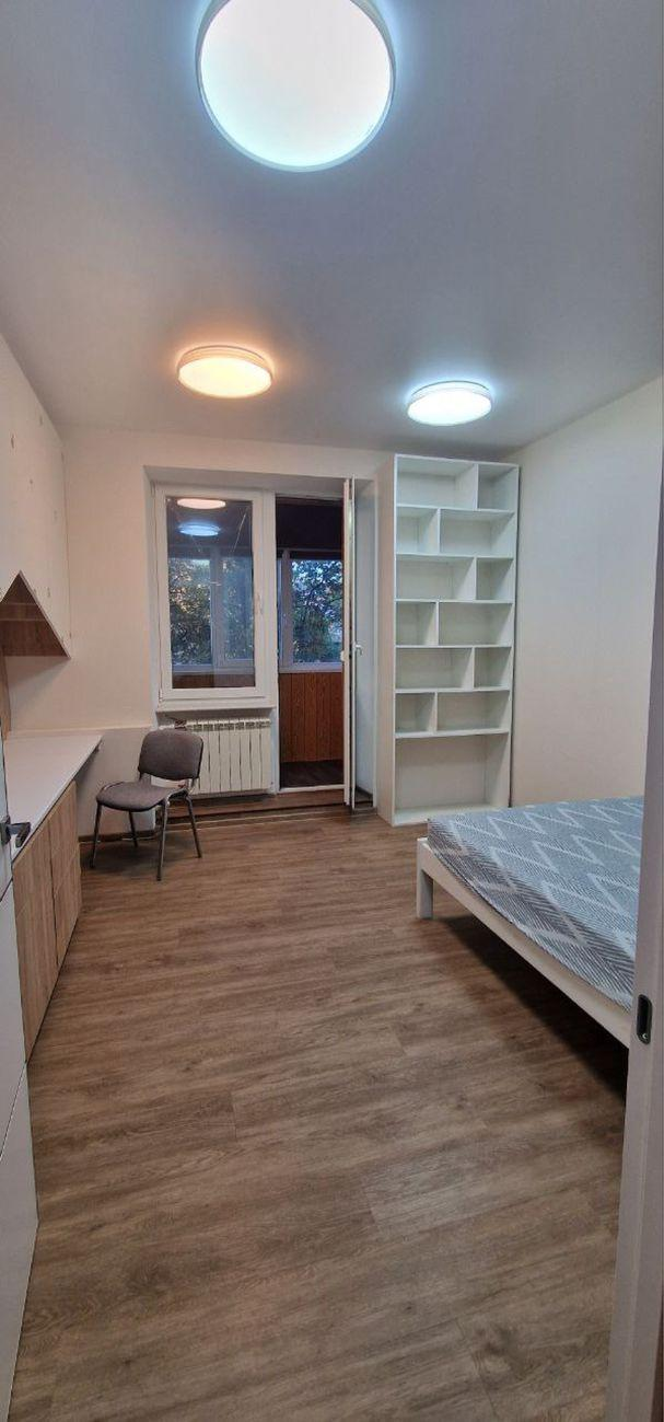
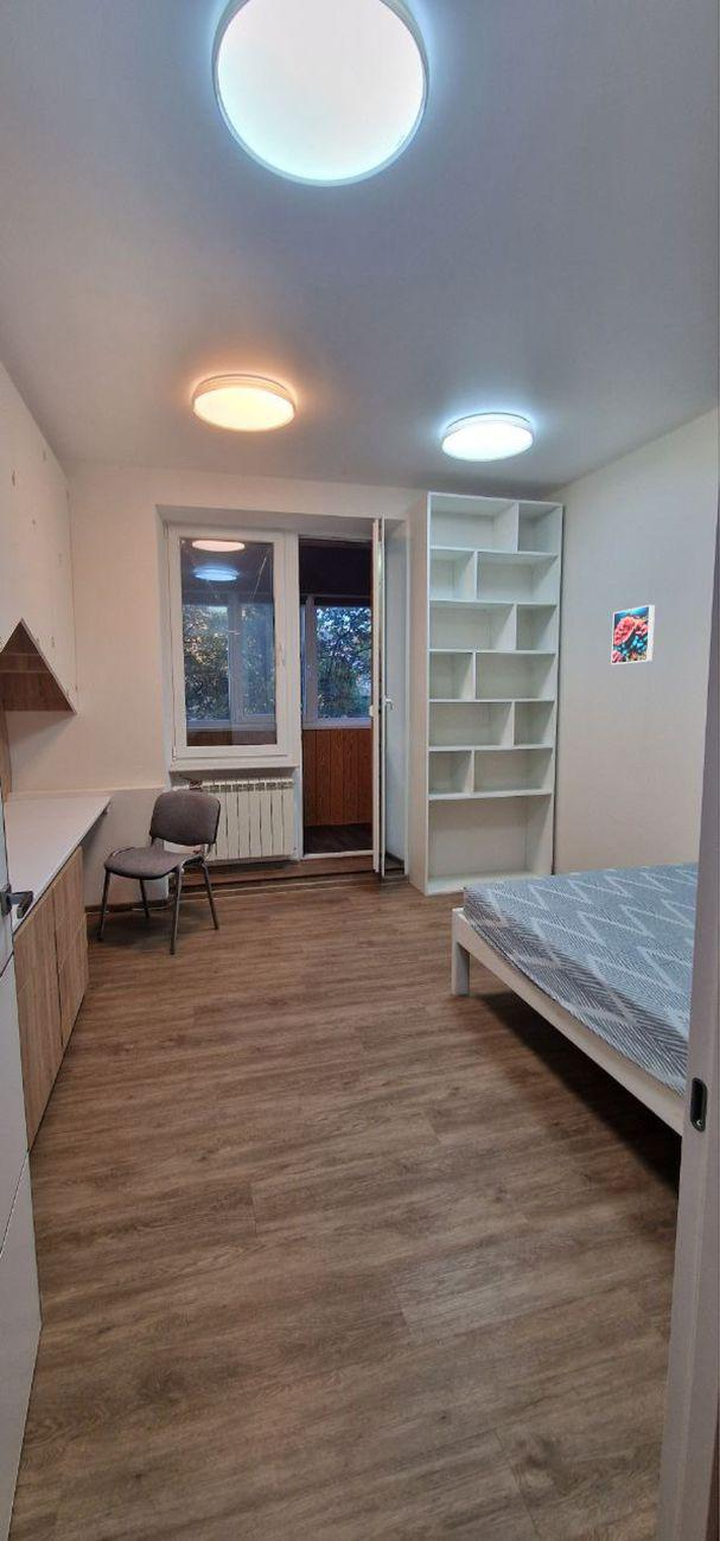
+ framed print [610,604,656,666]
